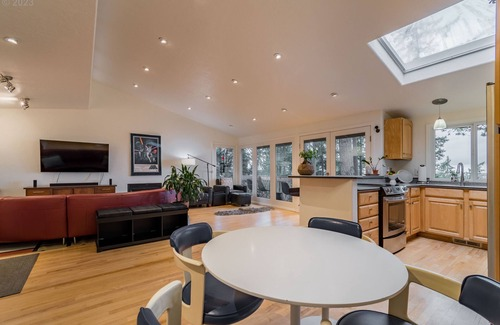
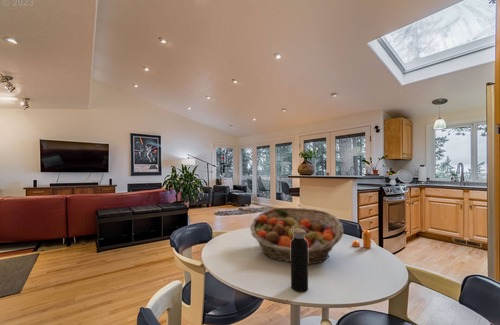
+ water bottle [290,225,309,293]
+ fruit basket [249,207,344,265]
+ pepper shaker [351,229,372,249]
